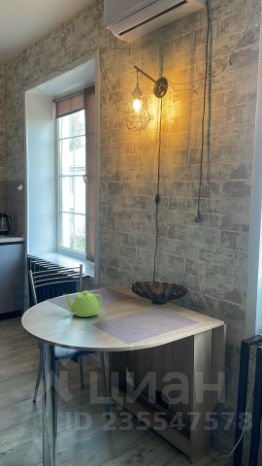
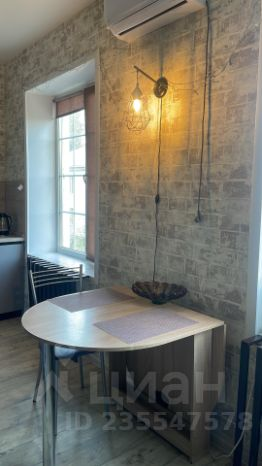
- teapot [63,290,104,318]
